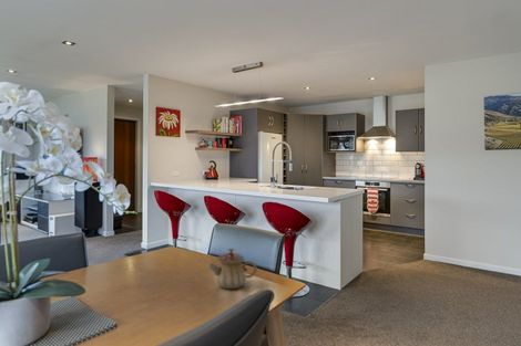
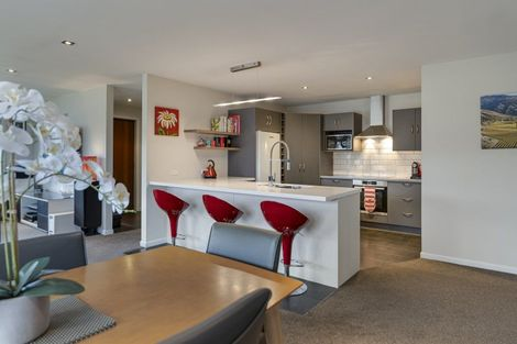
- teapot [208,247,258,290]
